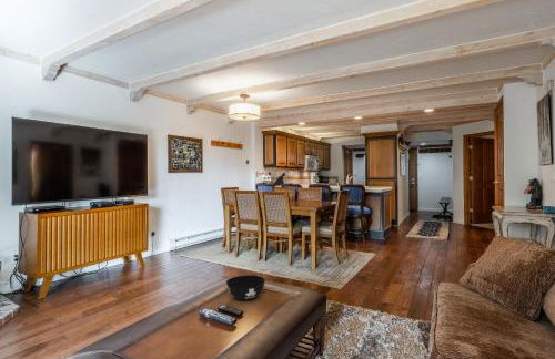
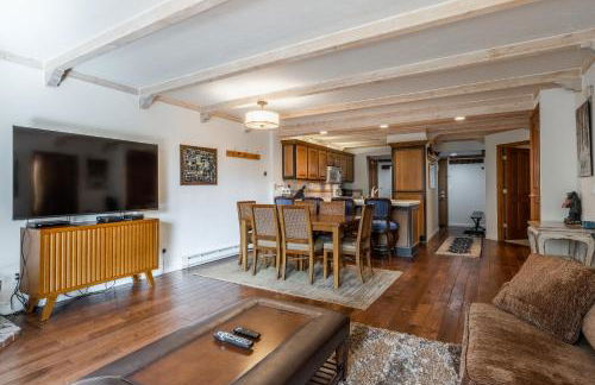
- bowl [225,274,266,301]
